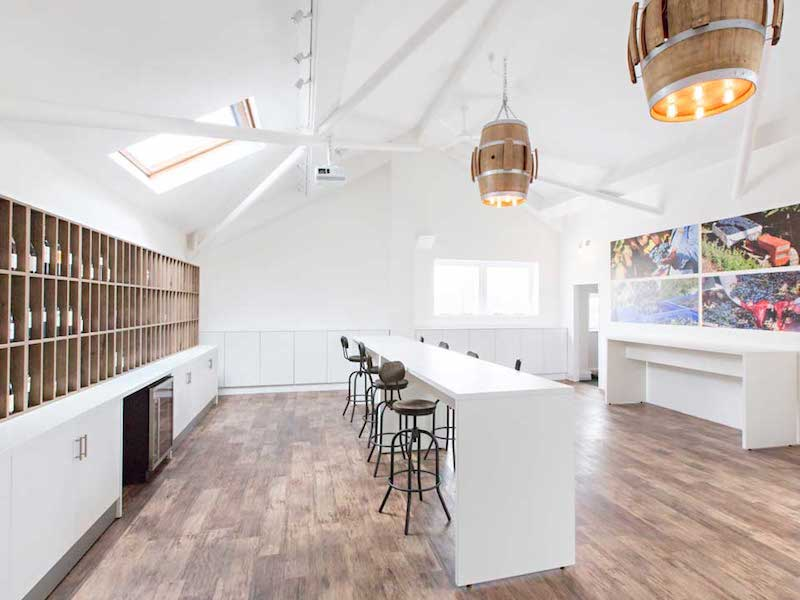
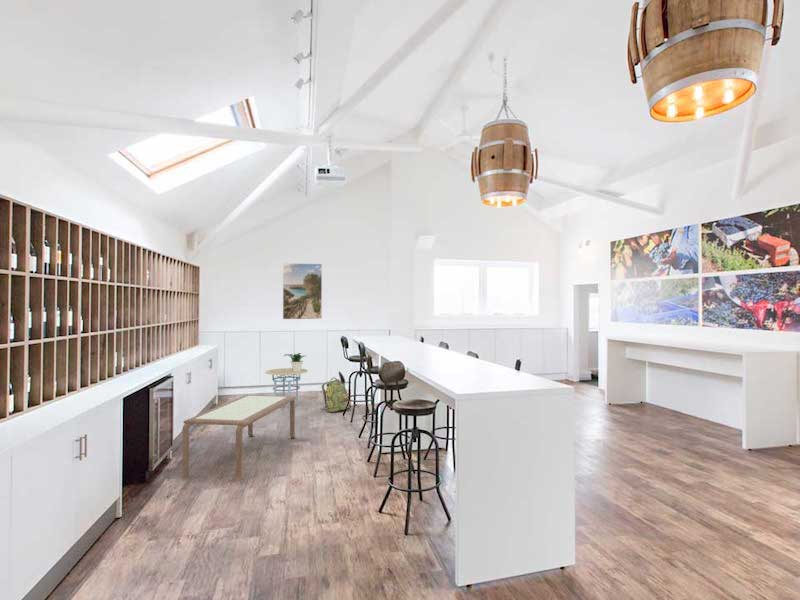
+ side table [264,367,308,411]
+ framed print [282,262,323,320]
+ coffee table [180,394,297,483]
+ backpack [319,370,352,413]
+ potted plant [283,352,306,372]
